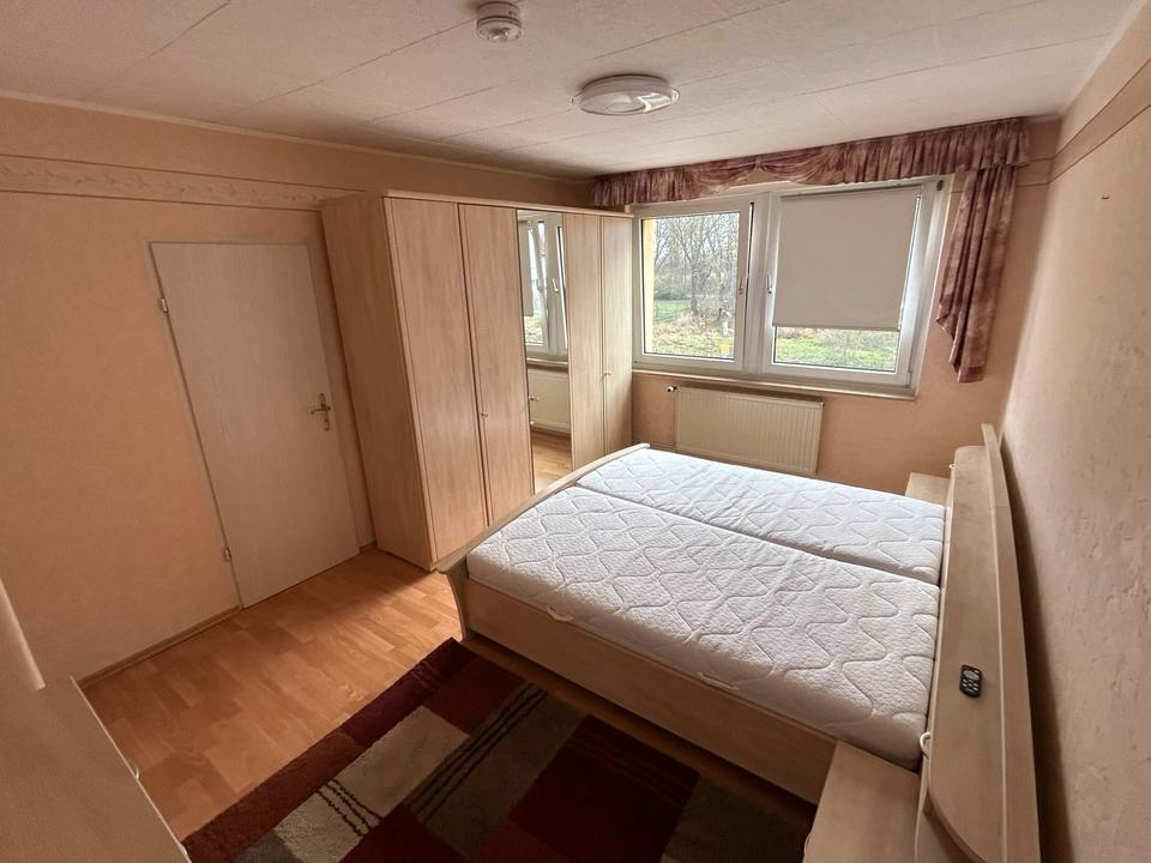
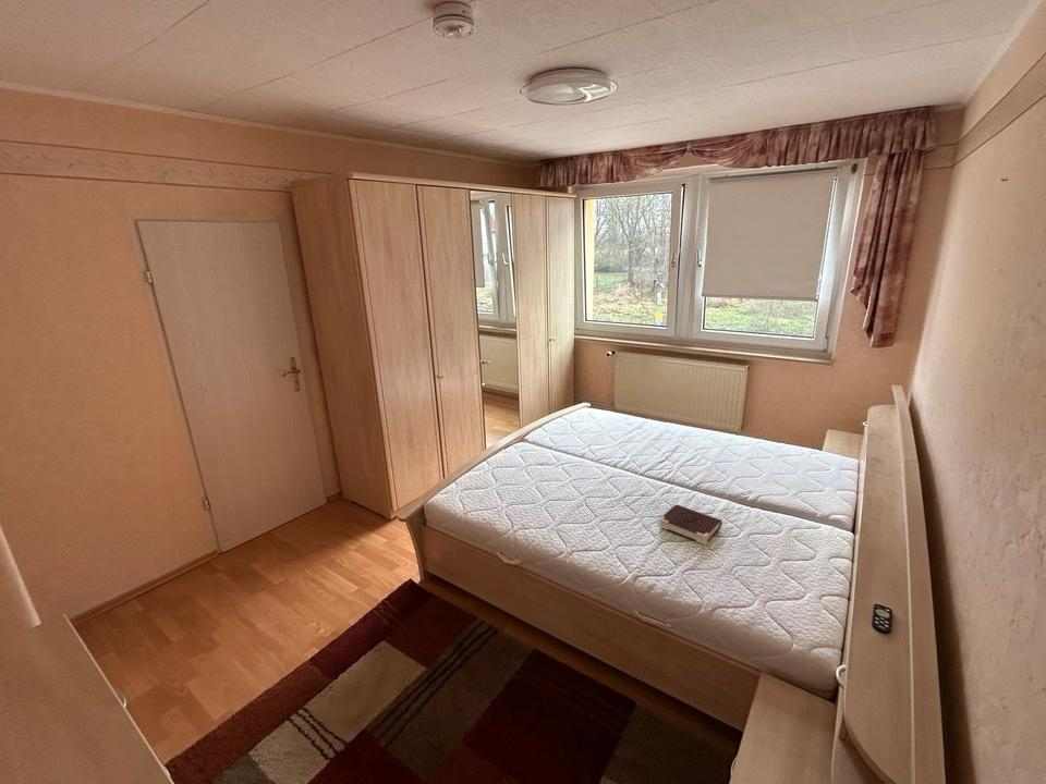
+ book [658,504,722,546]
